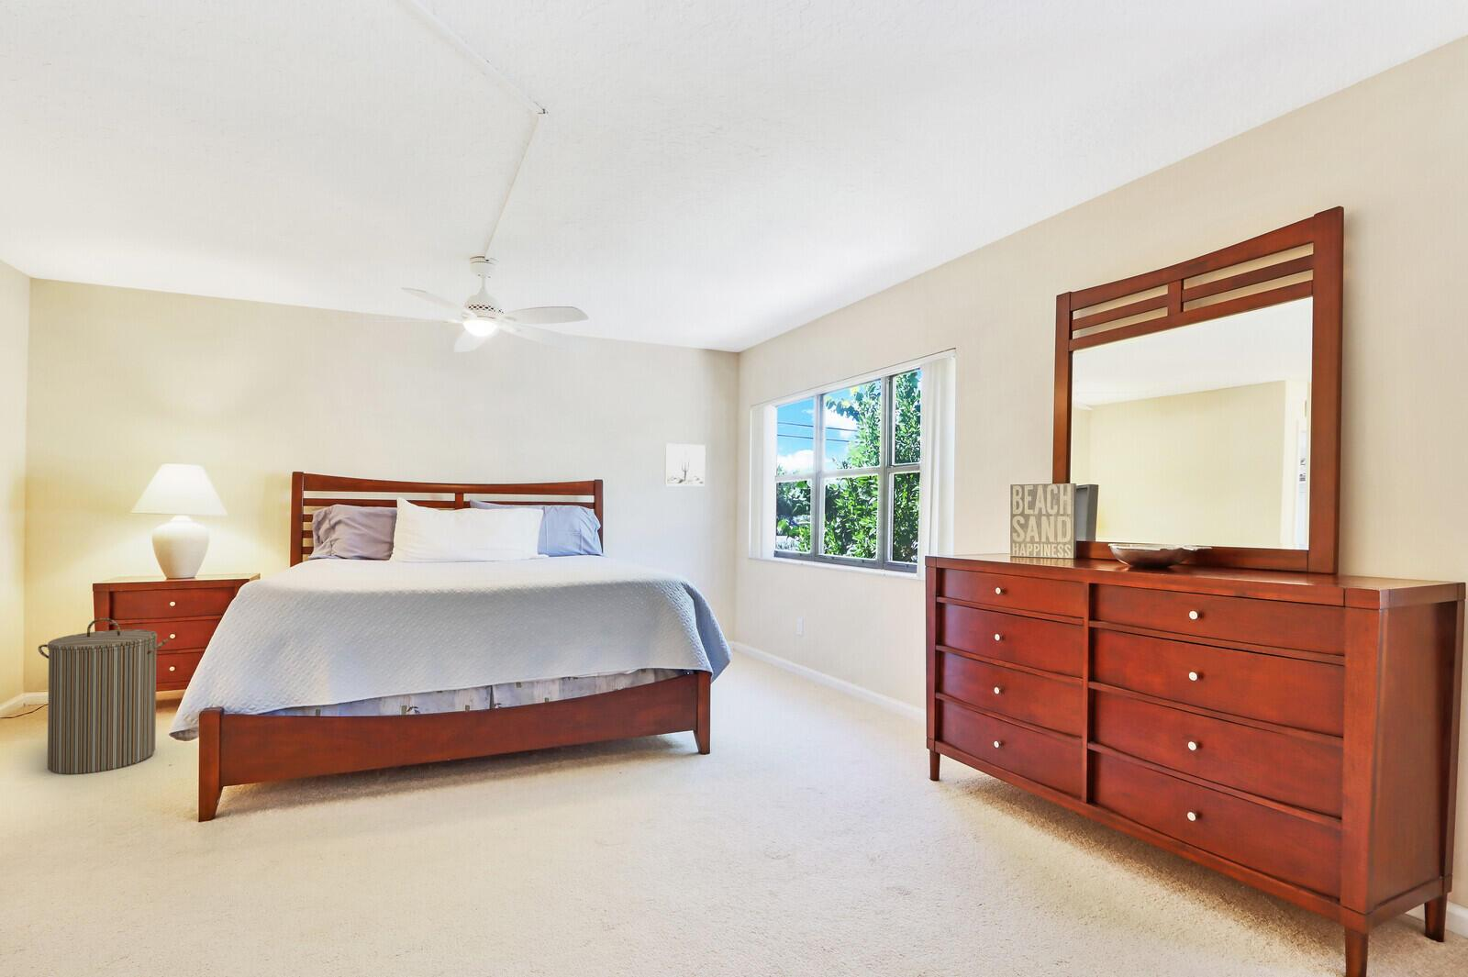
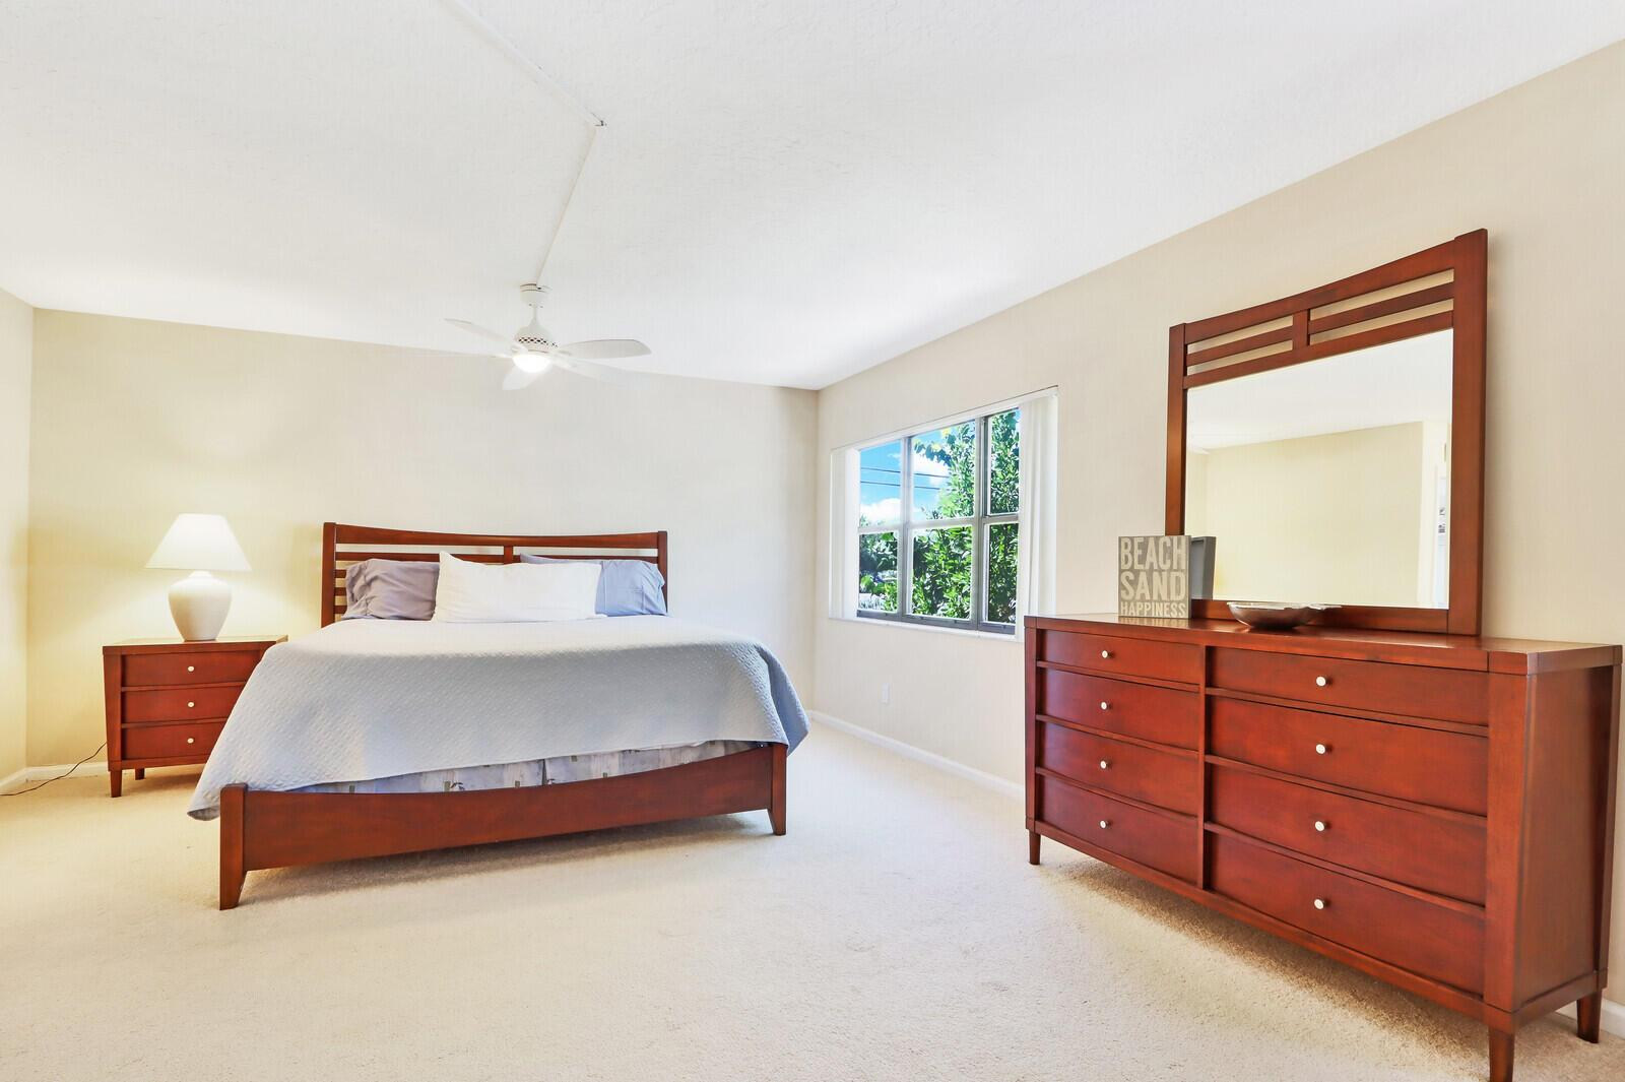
- laundry hamper [37,617,169,775]
- wall art [663,443,707,487]
